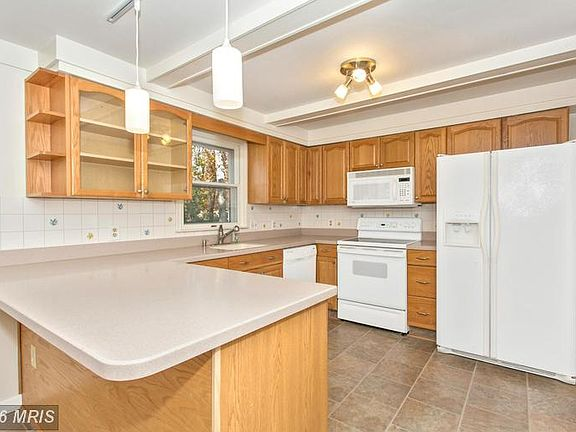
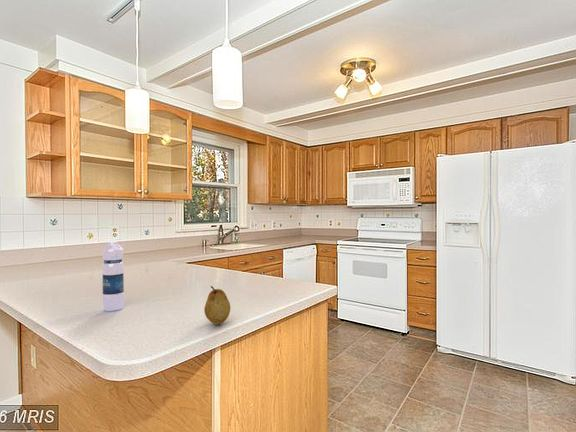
+ water bottle [101,238,125,312]
+ fruit [203,285,231,325]
